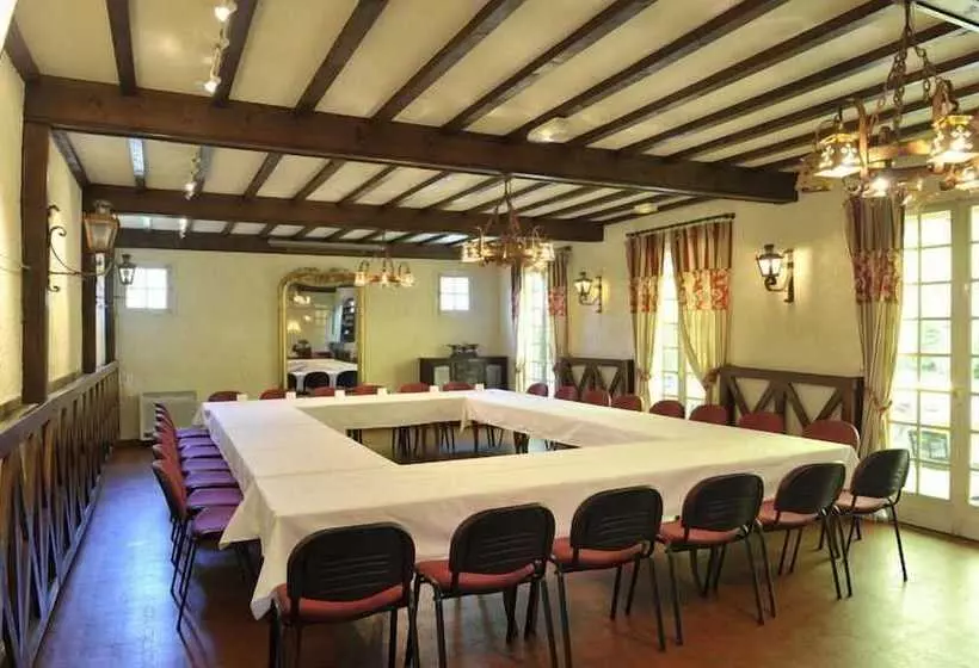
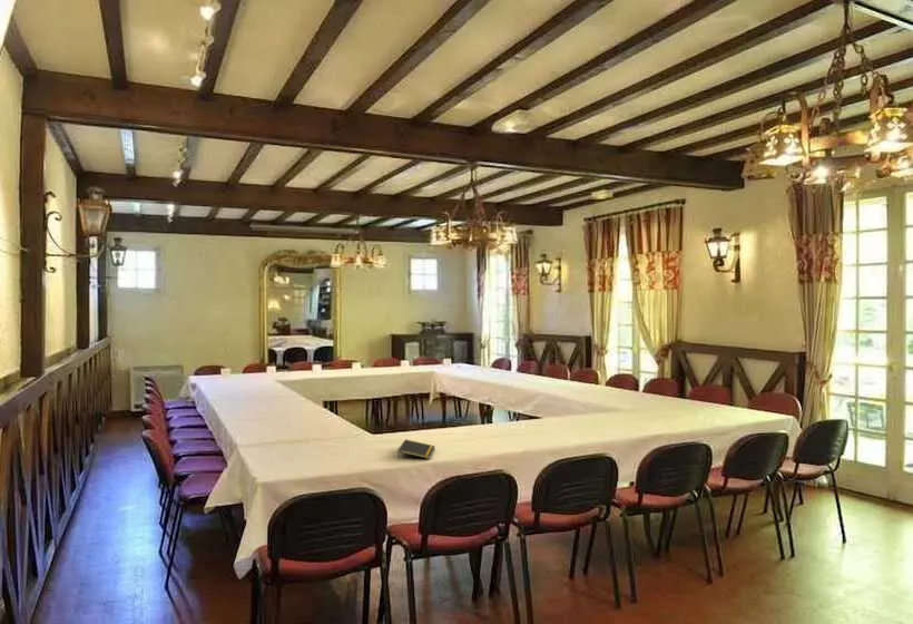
+ notepad [396,438,436,460]
